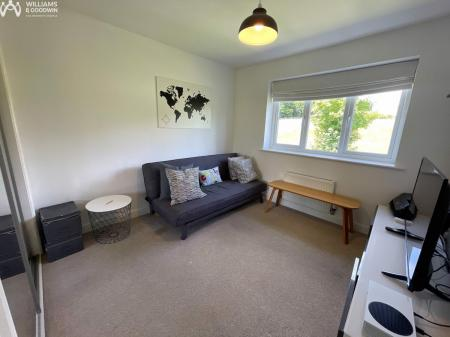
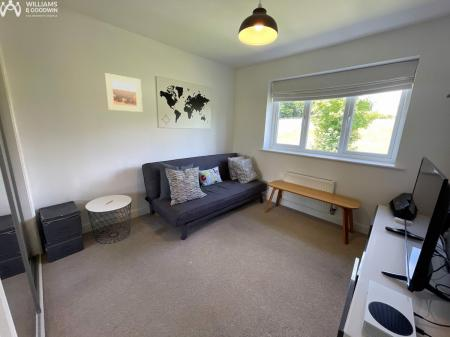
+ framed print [103,72,143,113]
